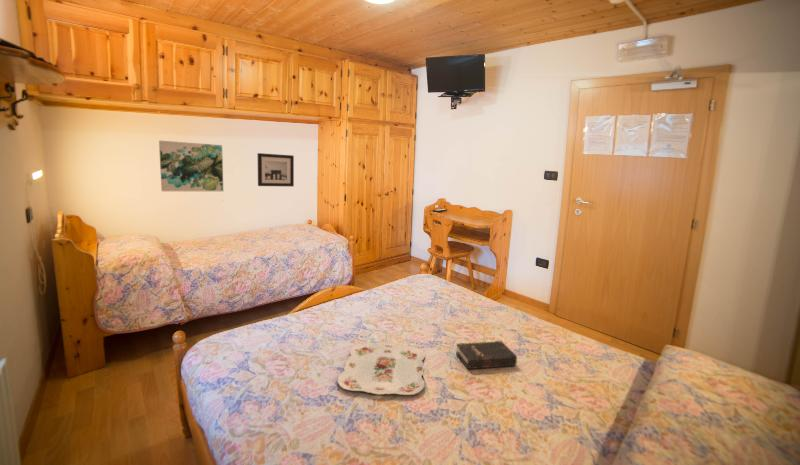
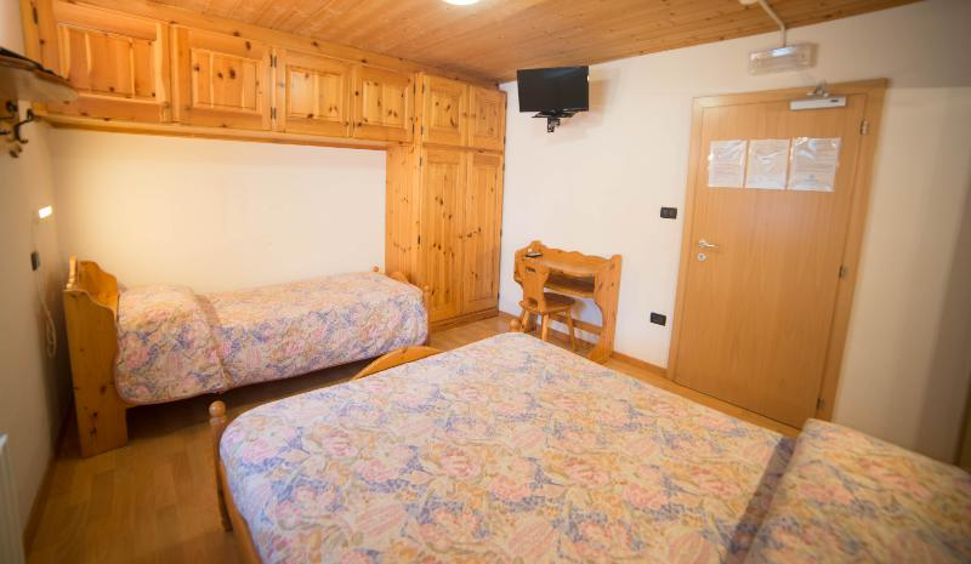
- wall art [256,152,295,188]
- serving tray [336,342,426,396]
- hardback book [455,340,518,370]
- wall art [158,140,224,192]
